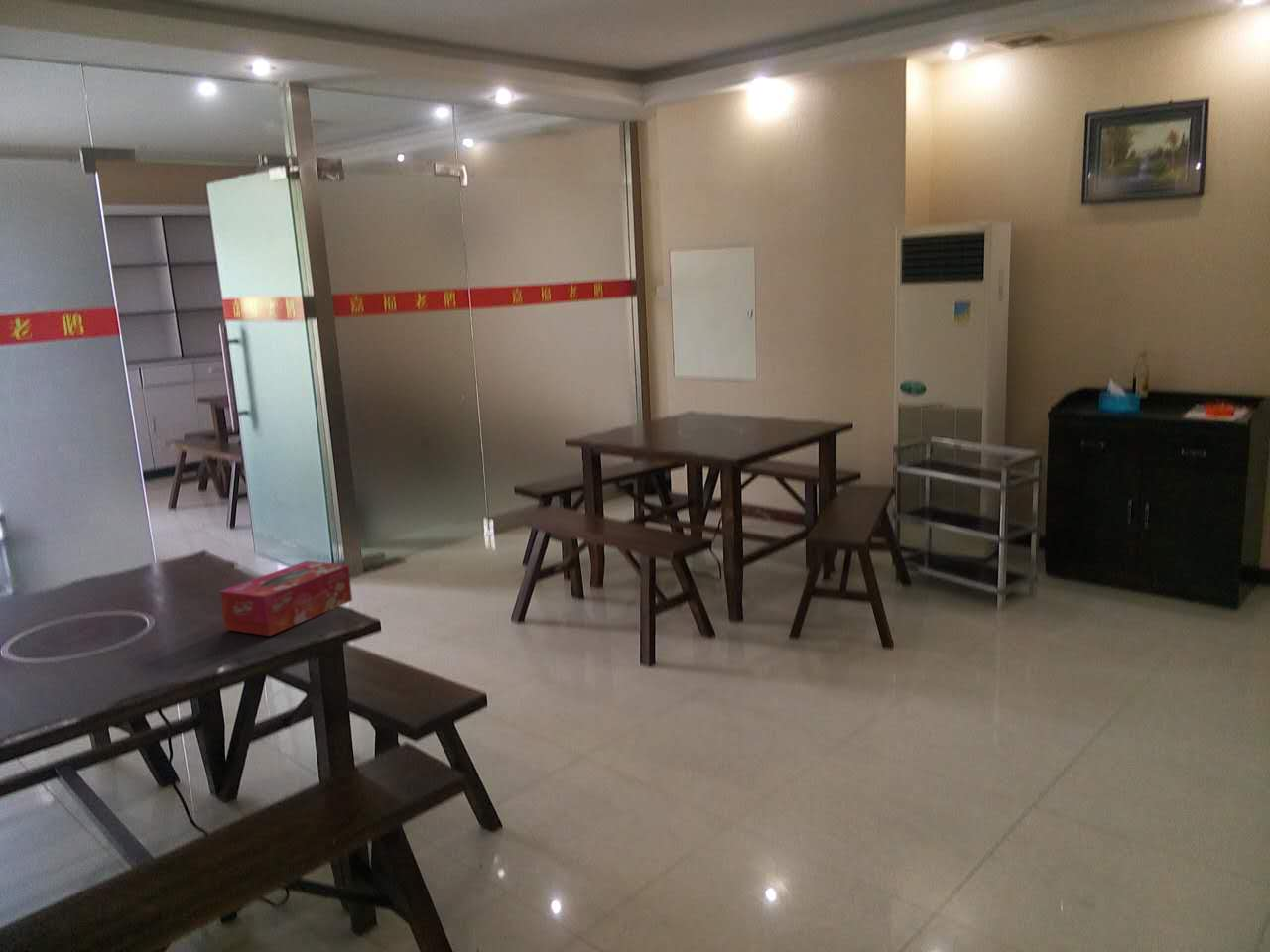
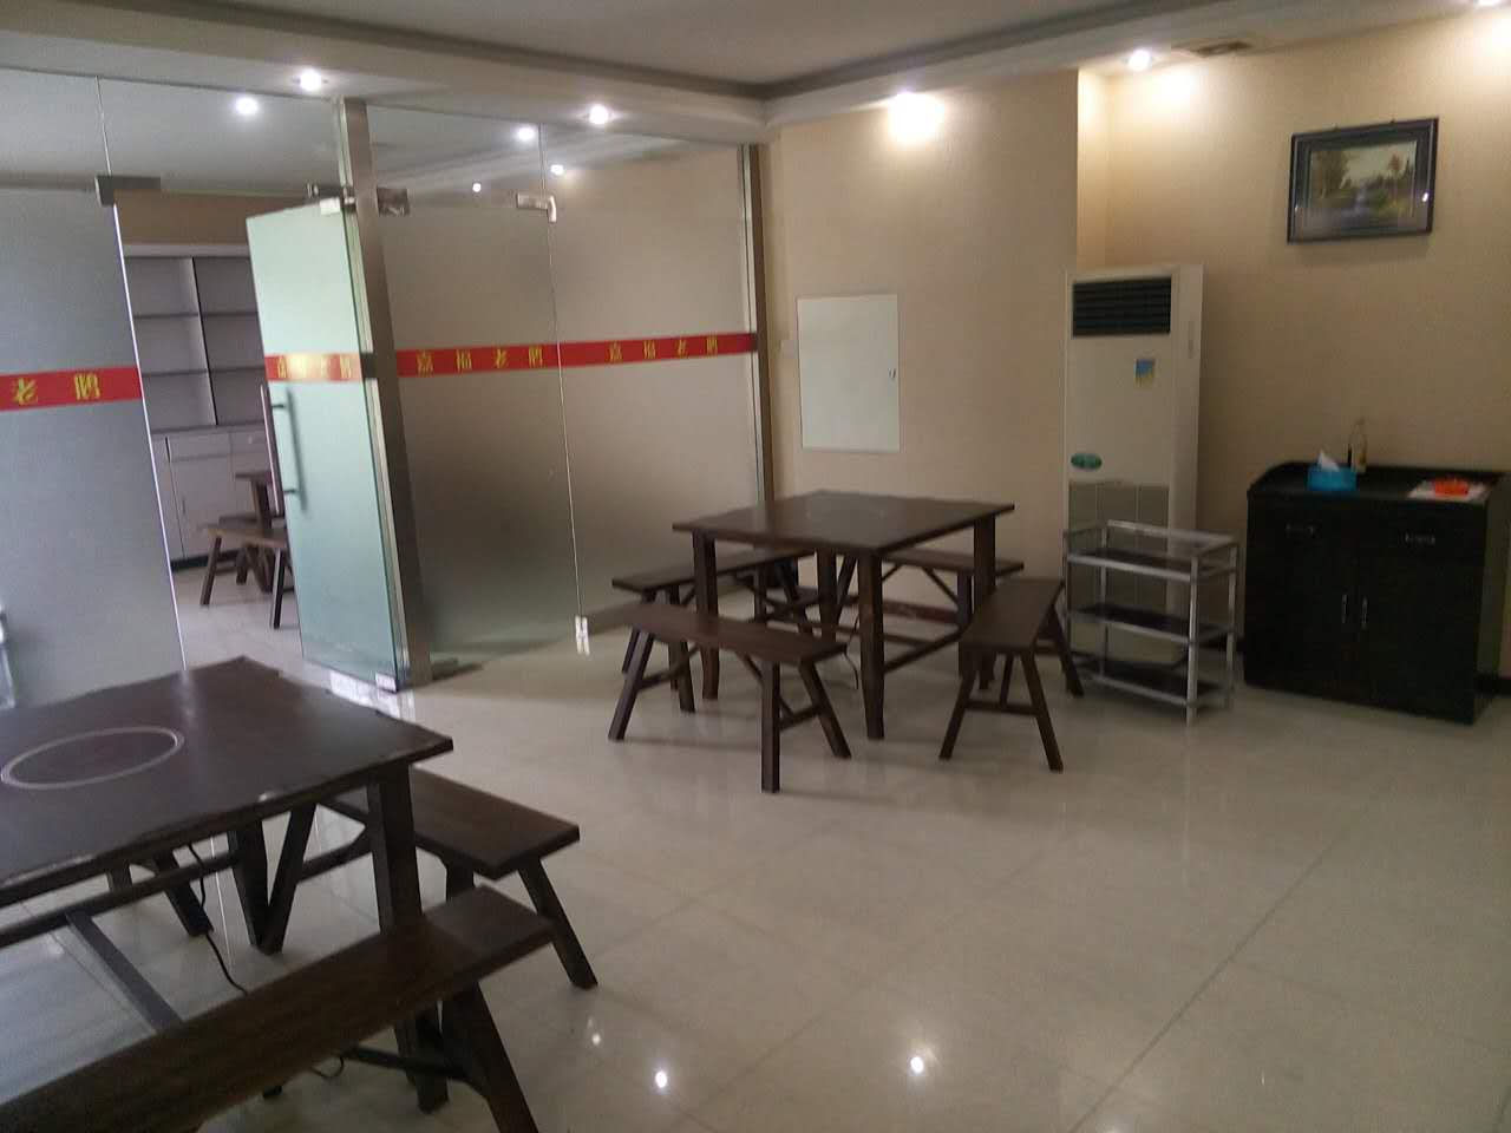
- tissue box [219,560,353,637]
